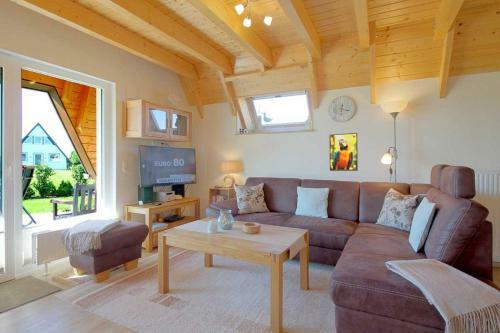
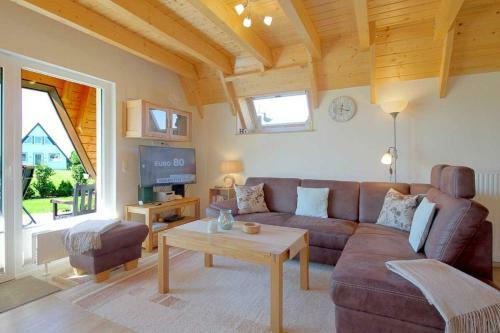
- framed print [328,132,359,172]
